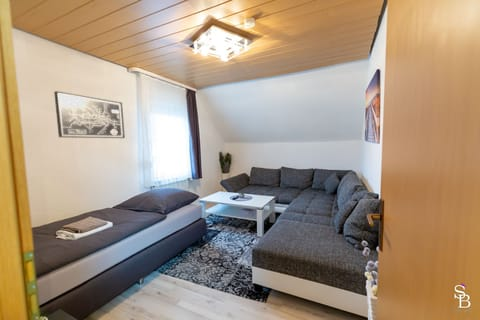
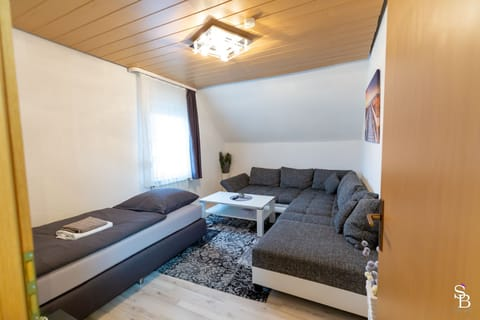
- wall art [53,90,126,139]
